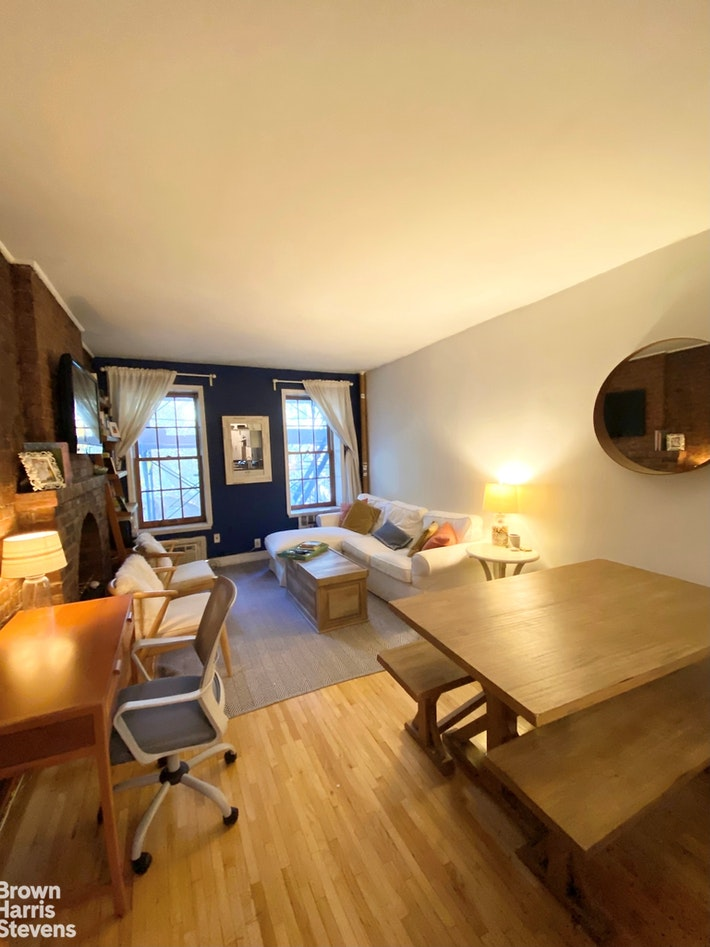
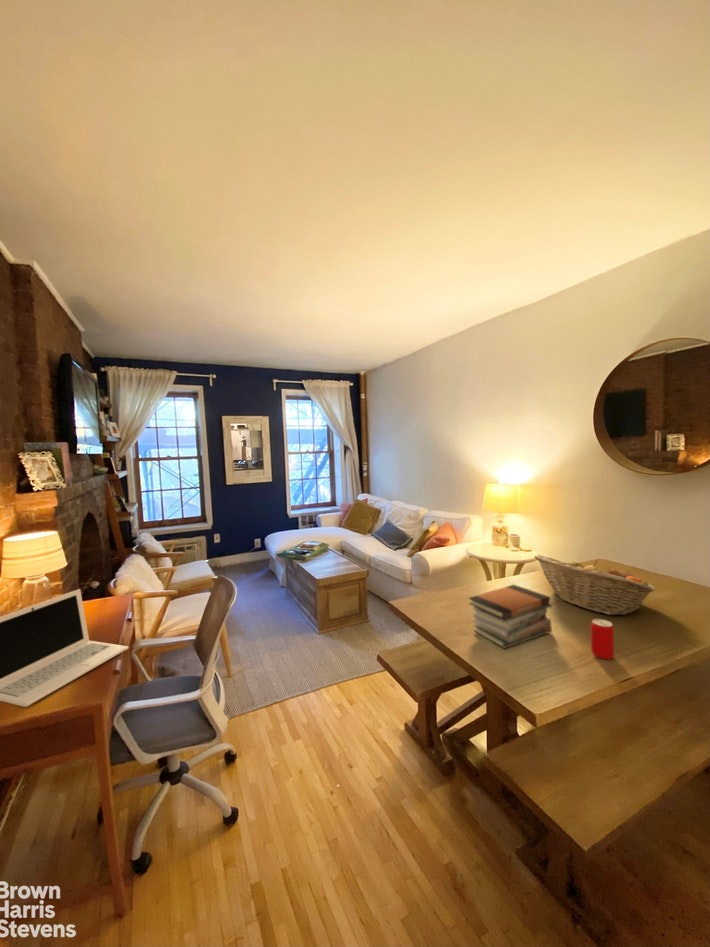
+ laptop [0,588,130,708]
+ beverage can [590,618,615,661]
+ fruit basket [534,554,657,616]
+ book stack [468,583,553,649]
